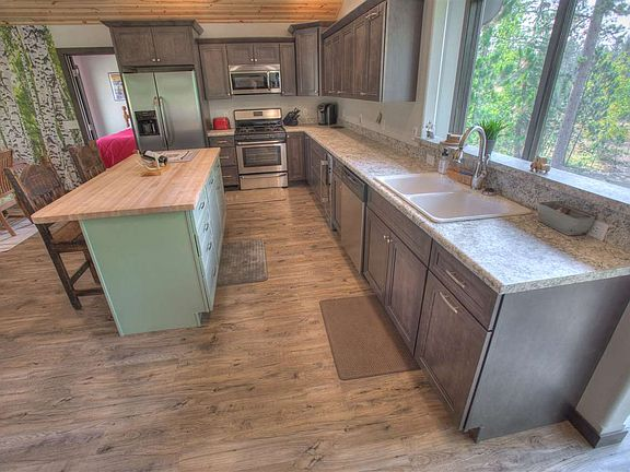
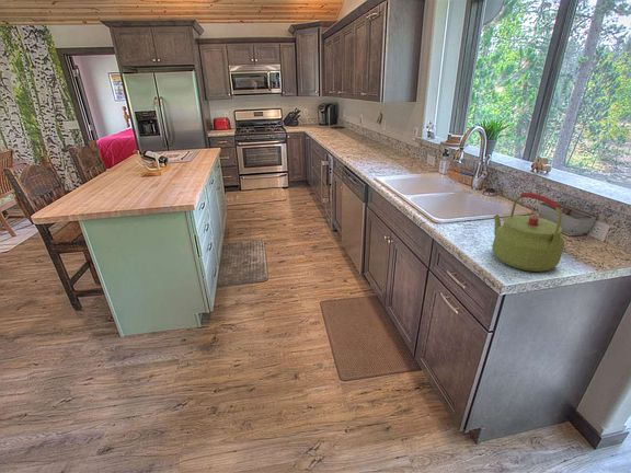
+ kettle [491,192,565,273]
